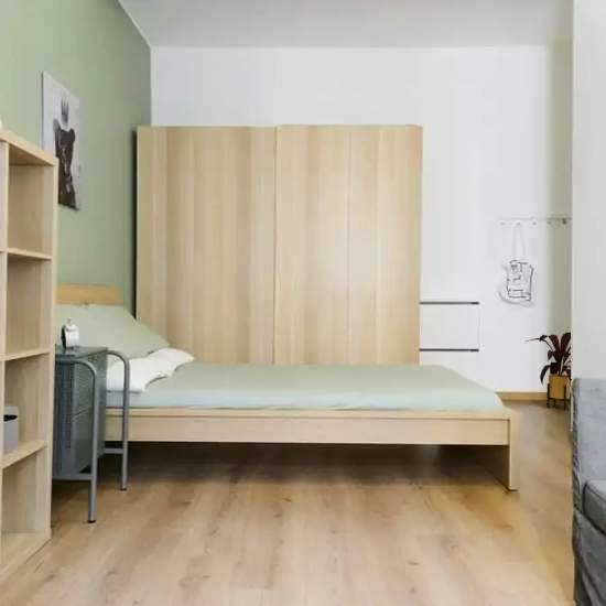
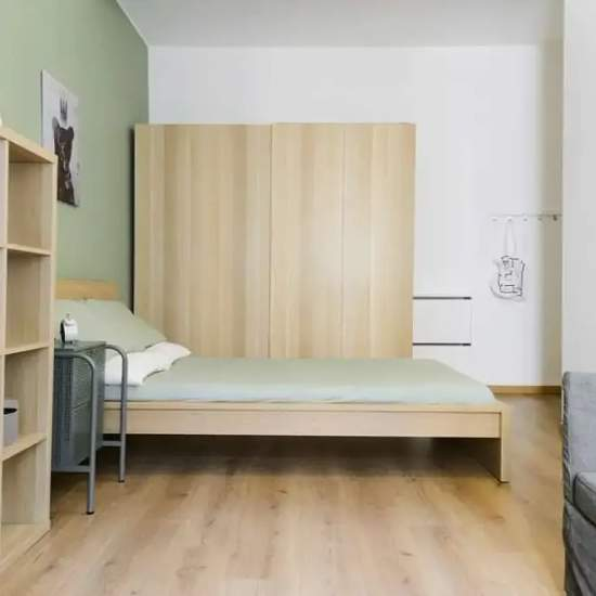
- house plant [526,331,572,411]
